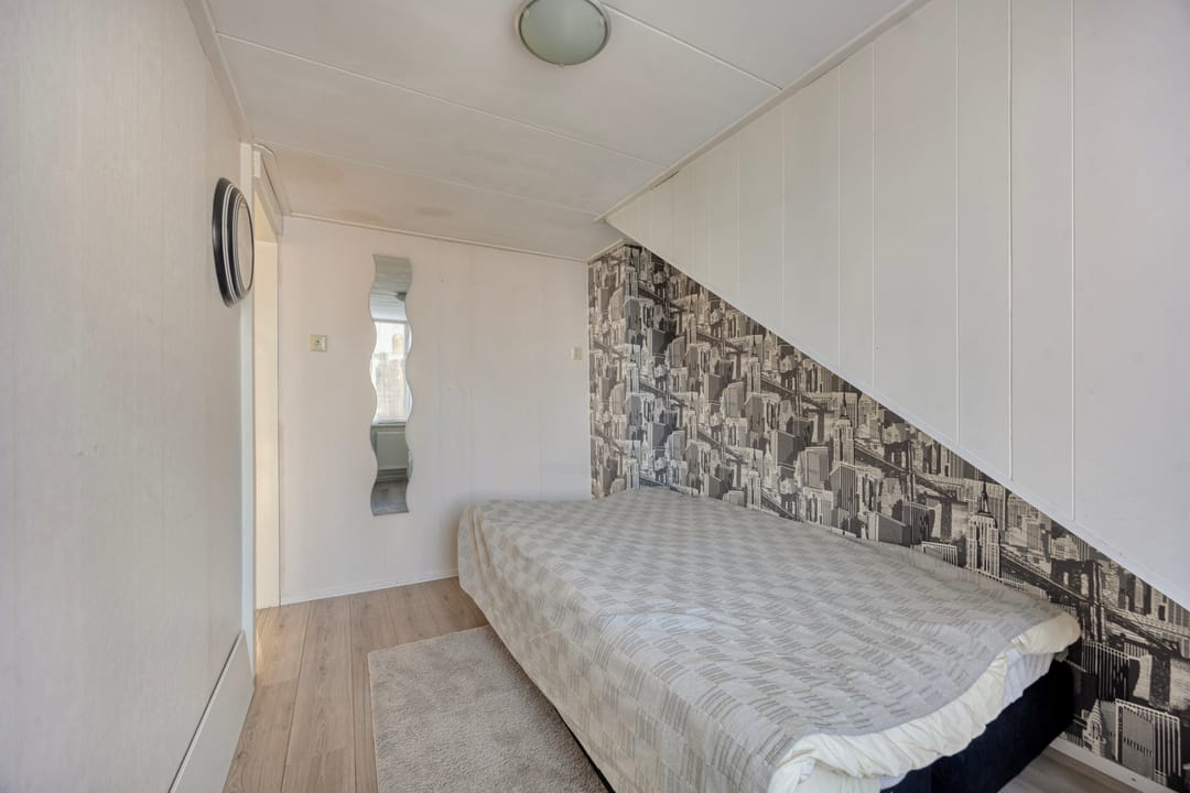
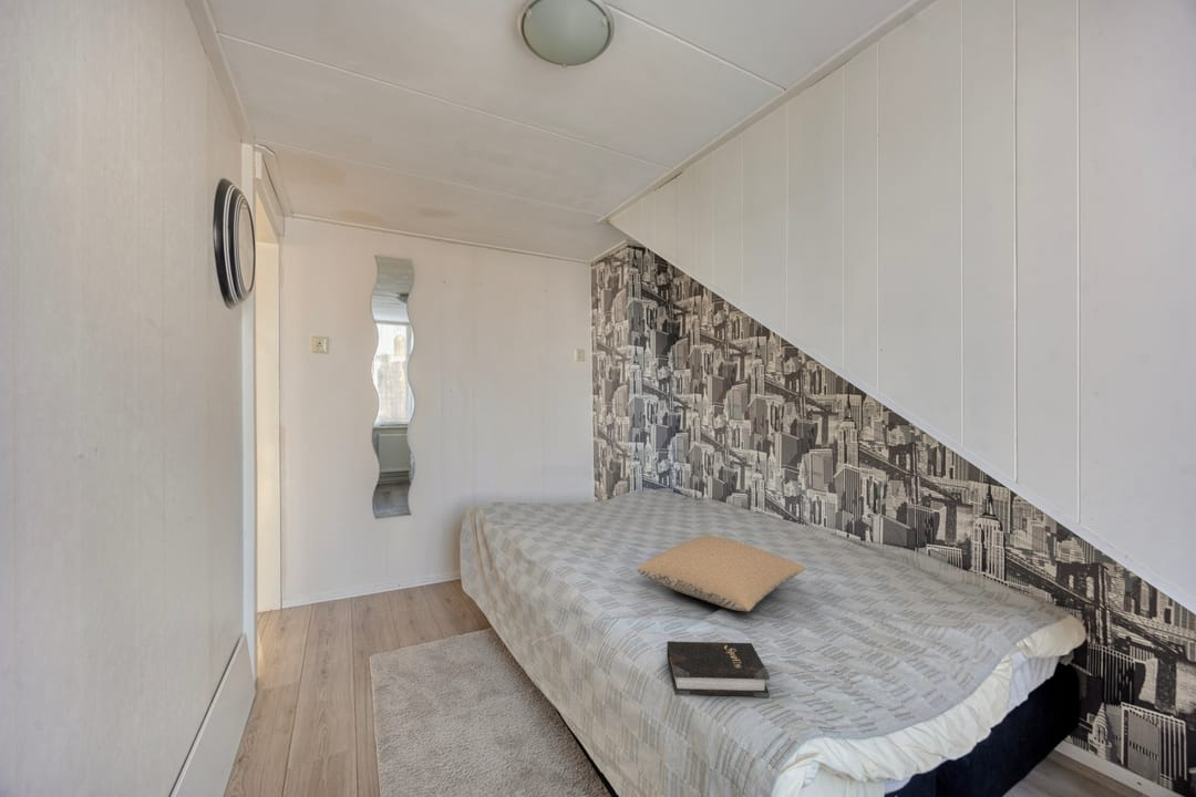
+ hardback book [666,640,771,698]
+ pillow [637,535,806,612]
